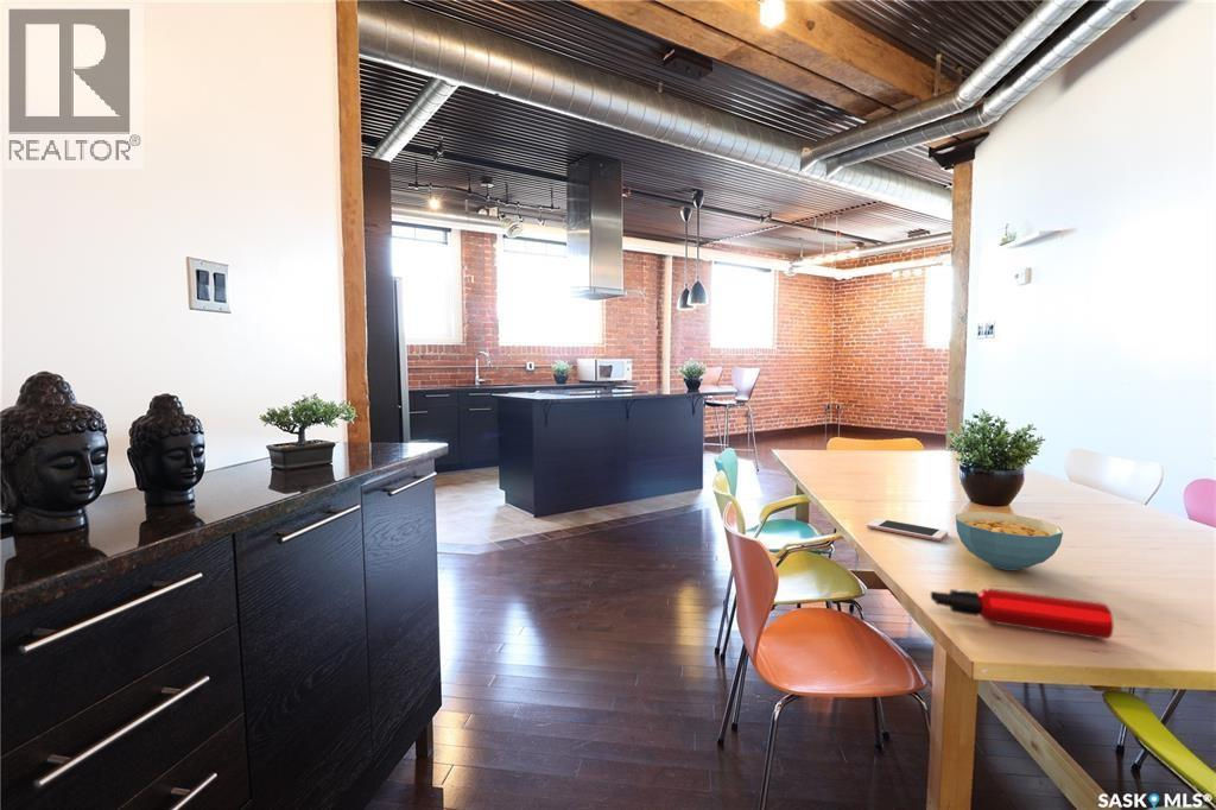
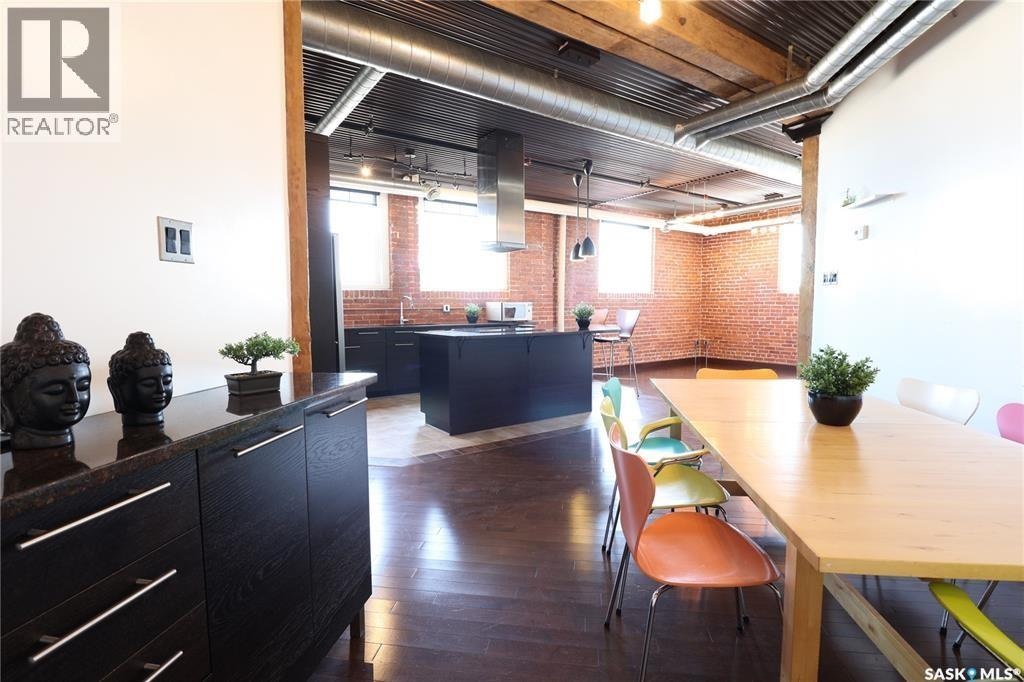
- water bottle [930,587,1115,640]
- cereal bowl [955,511,1064,571]
- cell phone [866,518,949,543]
